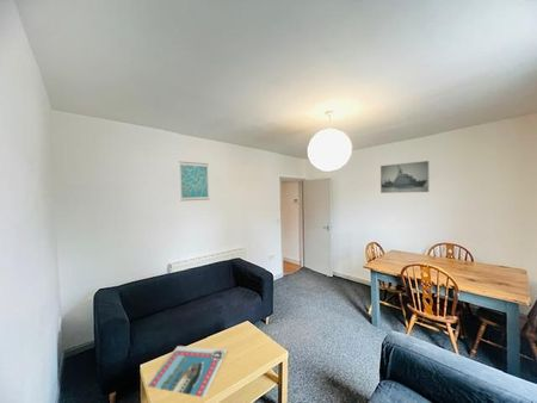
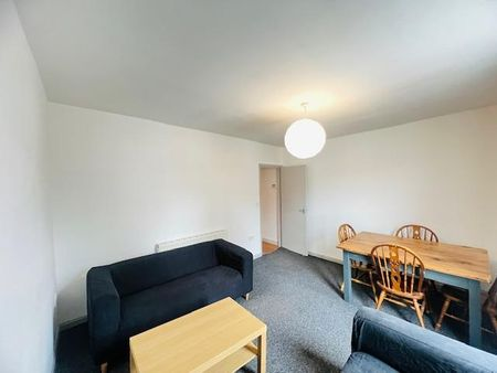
- postcard [144,345,229,398]
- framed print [379,160,431,194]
- wall art [178,161,210,202]
